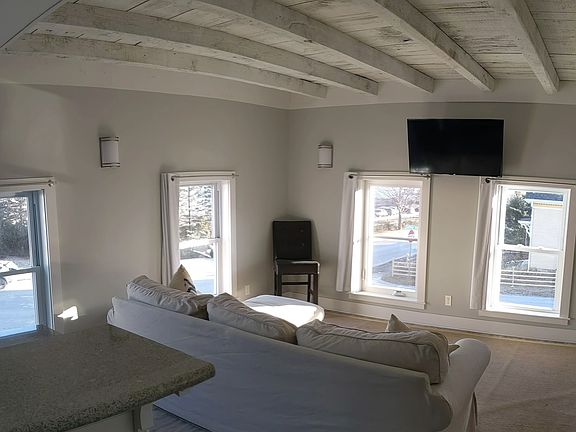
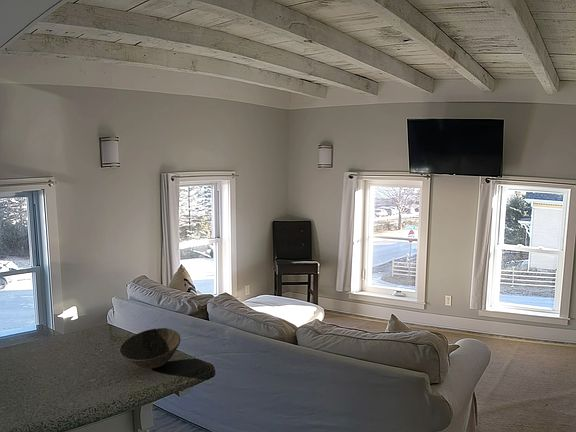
+ bowl [118,327,181,370]
